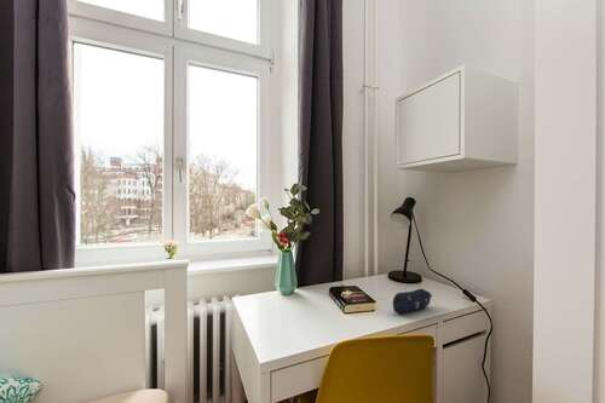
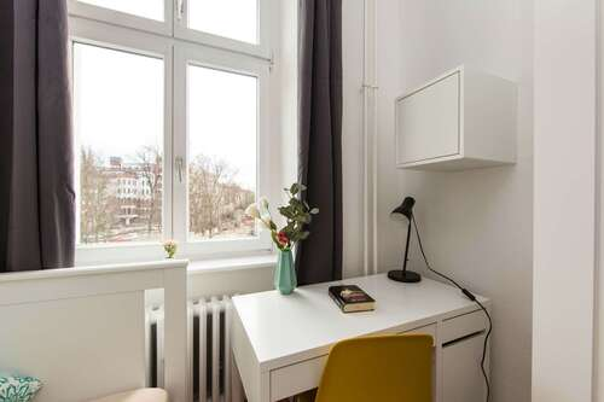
- pencil case [392,288,433,315]
